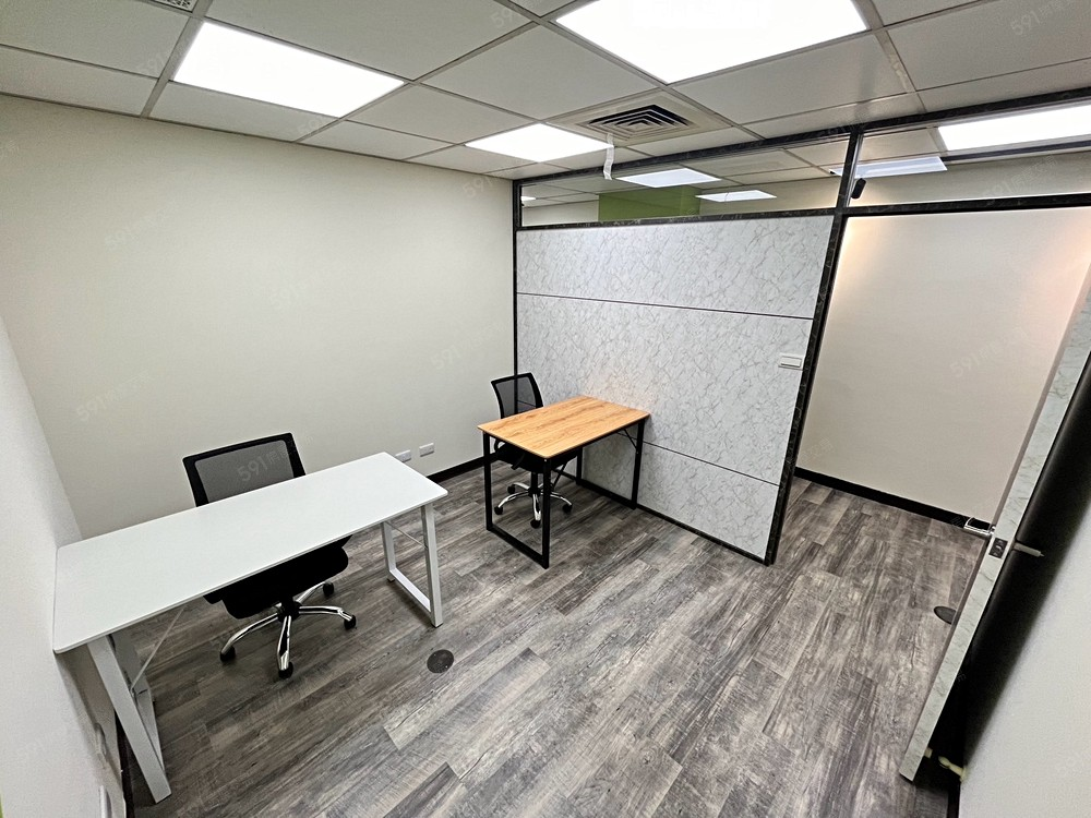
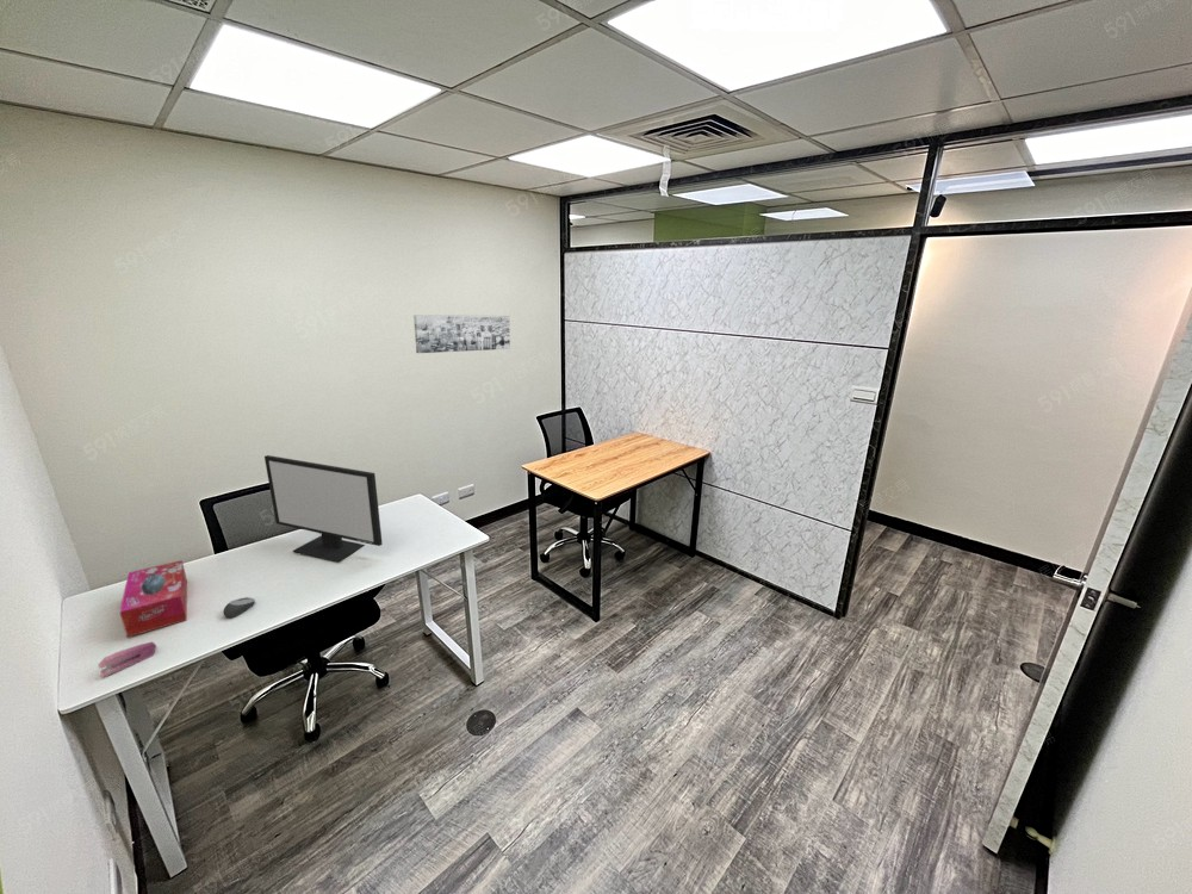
+ tissue box [118,559,188,639]
+ wall art [412,313,511,354]
+ computer mouse [223,596,256,619]
+ stapler [97,641,157,678]
+ computer monitor [263,454,384,564]
